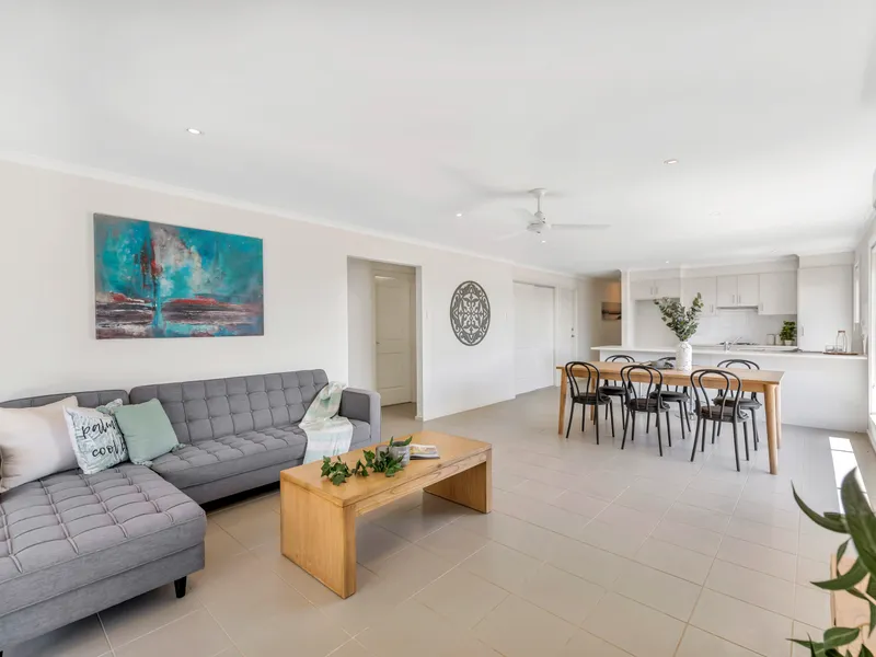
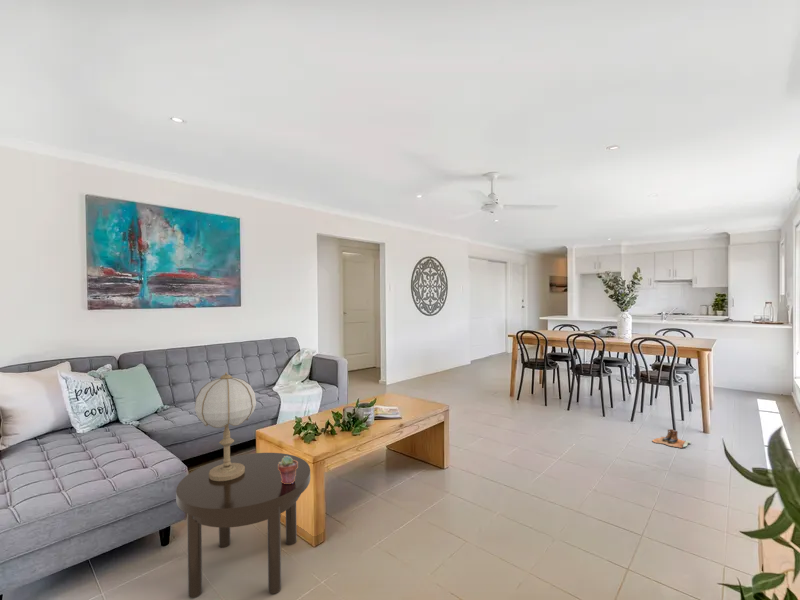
+ table lamp [194,371,257,481]
+ boots [651,428,692,449]
+ potted succulent [278,456,298,484]
+ side table [175,452,311,599]
